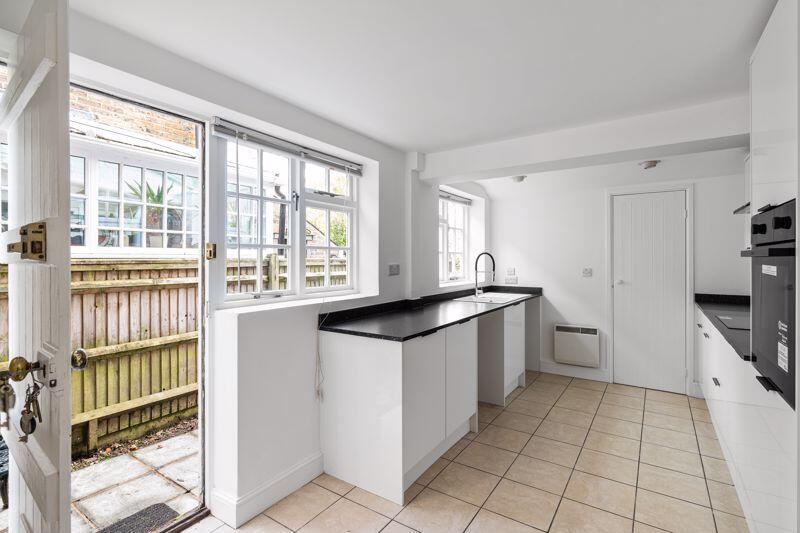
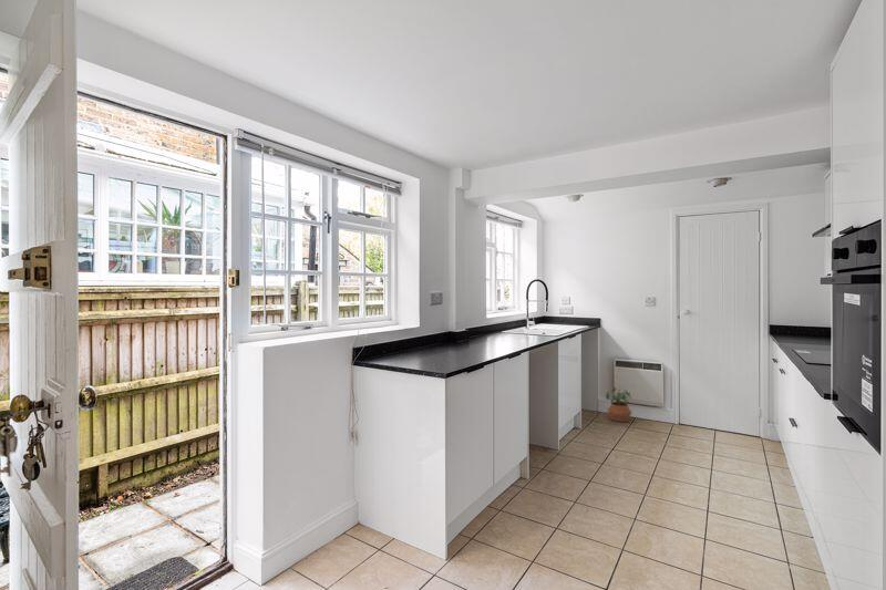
+ potted plant [605,386,633,423]
